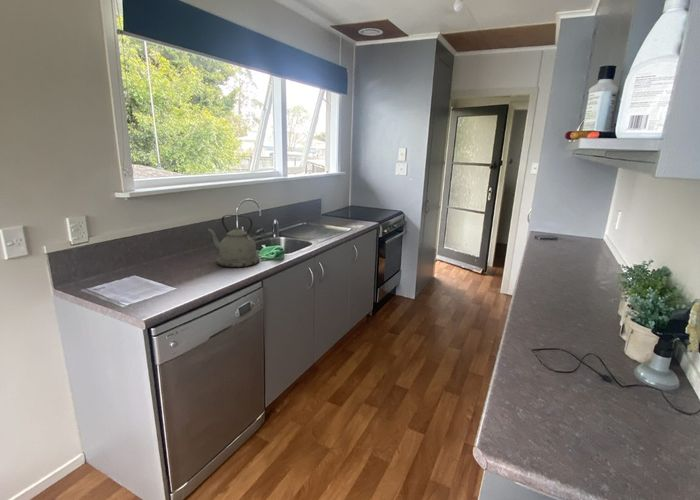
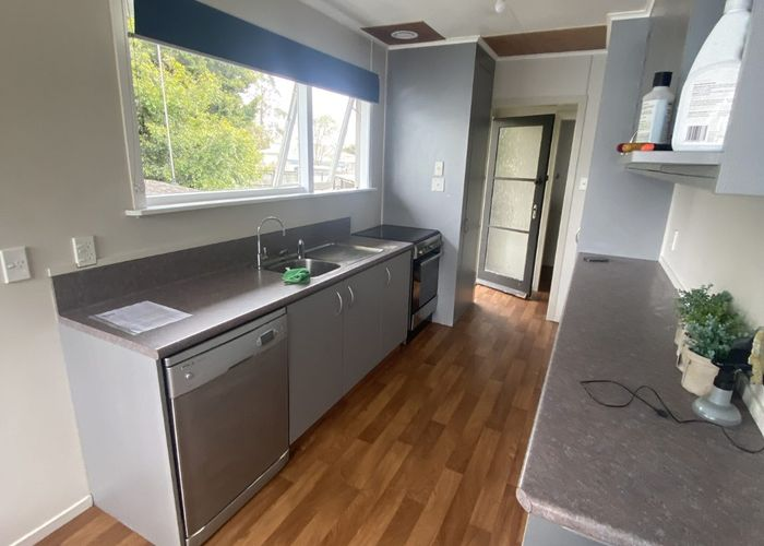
- kettle [207,214,261,268]
